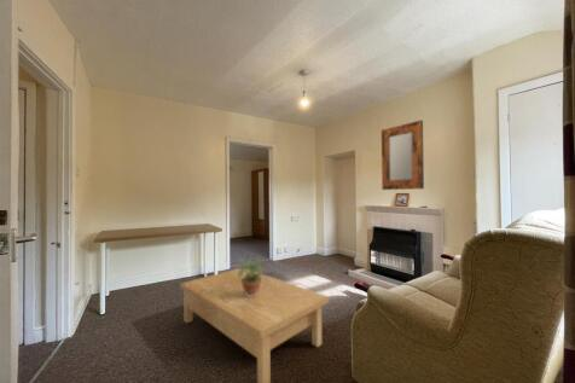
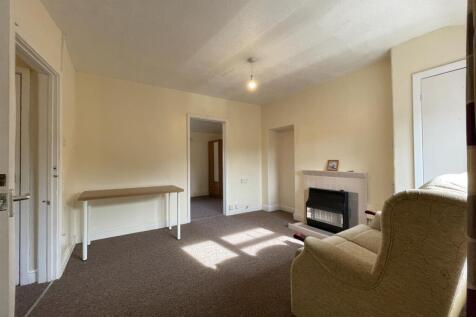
- potted plant [236,257,266,297]
- coffee table [180,267,330,383]
- home mirror [381,118,425,191]
